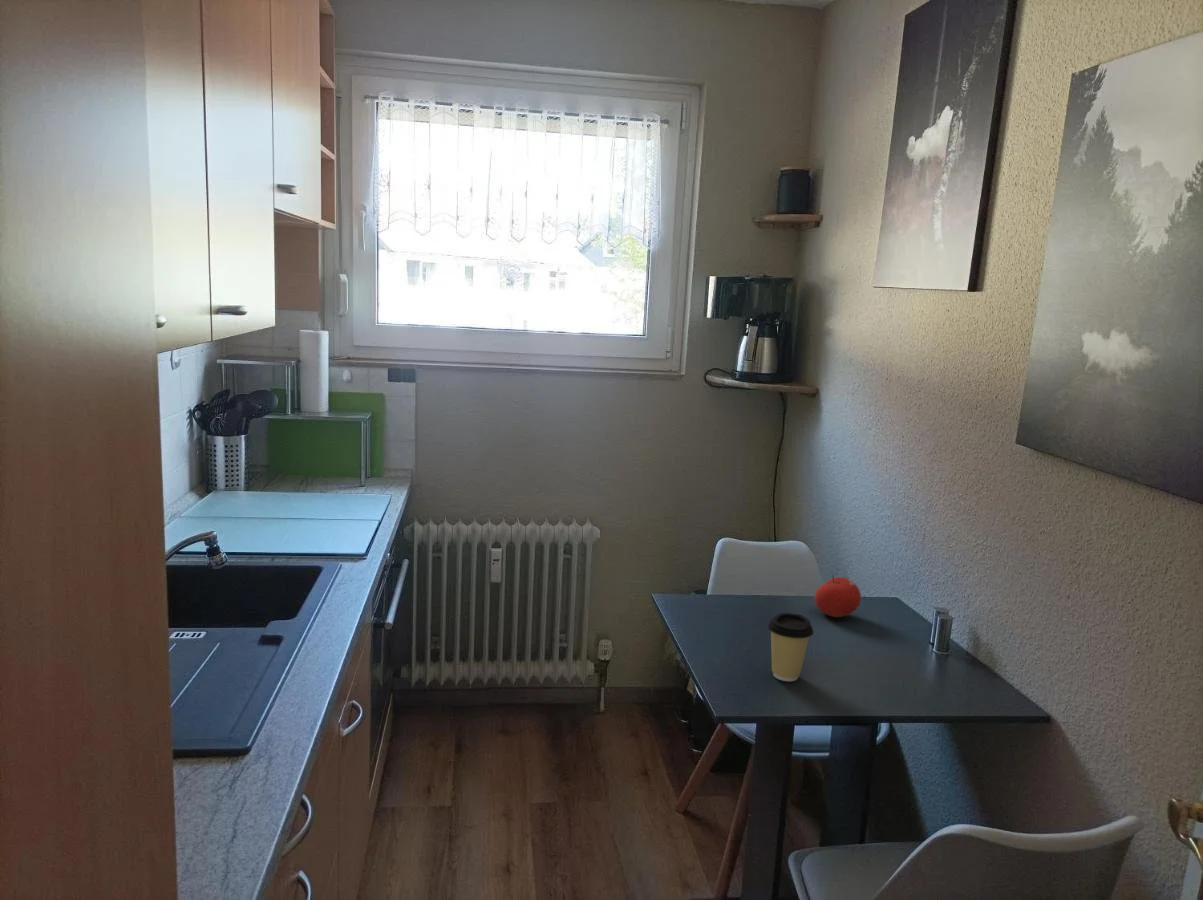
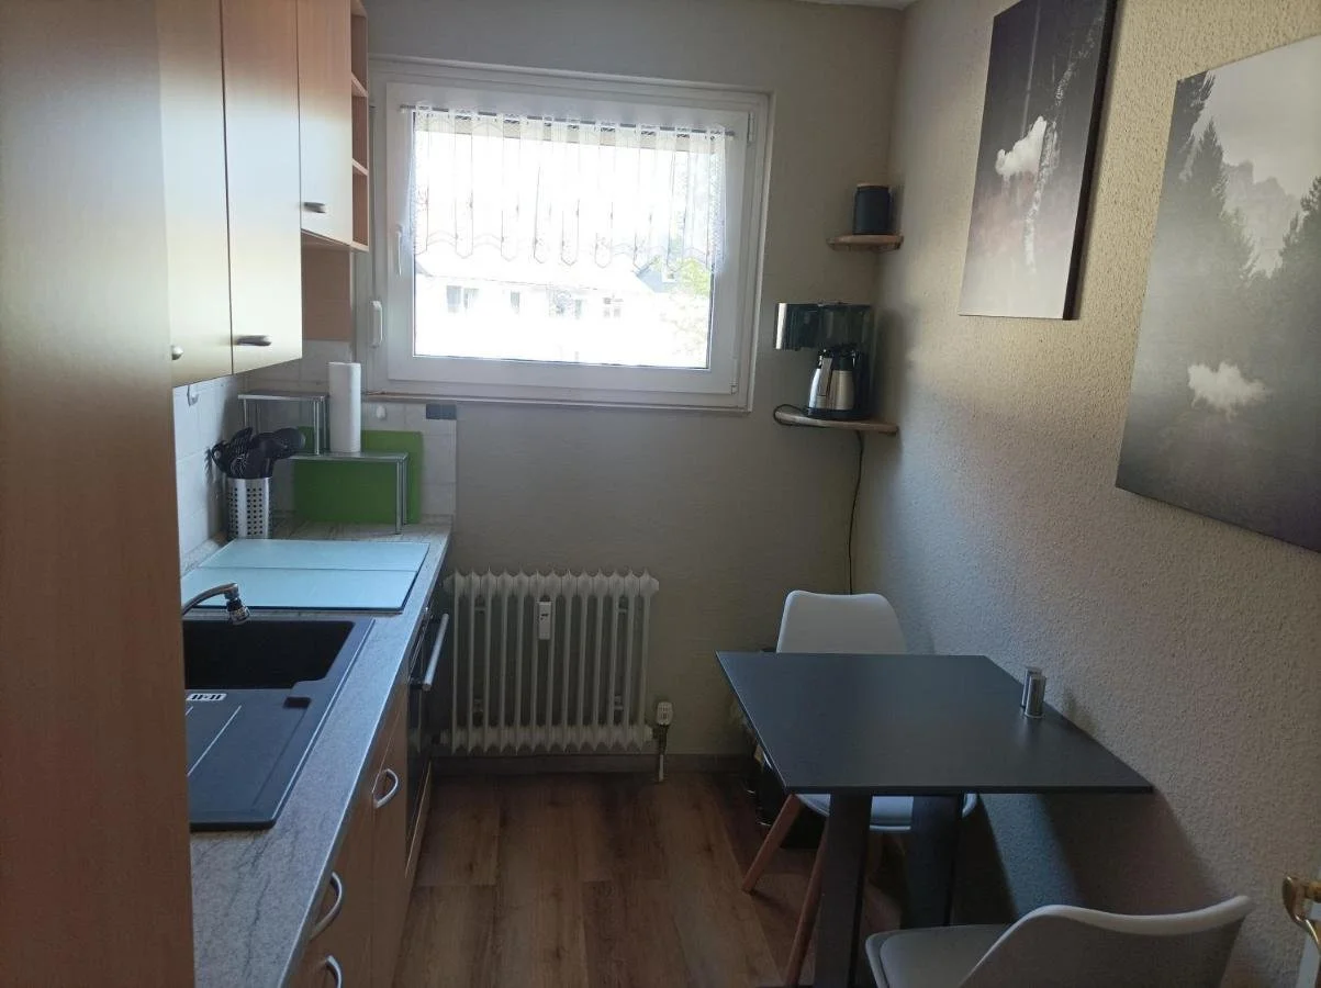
- coffee cup [767,612,815,682]
- fruit [814,573,862,618]
